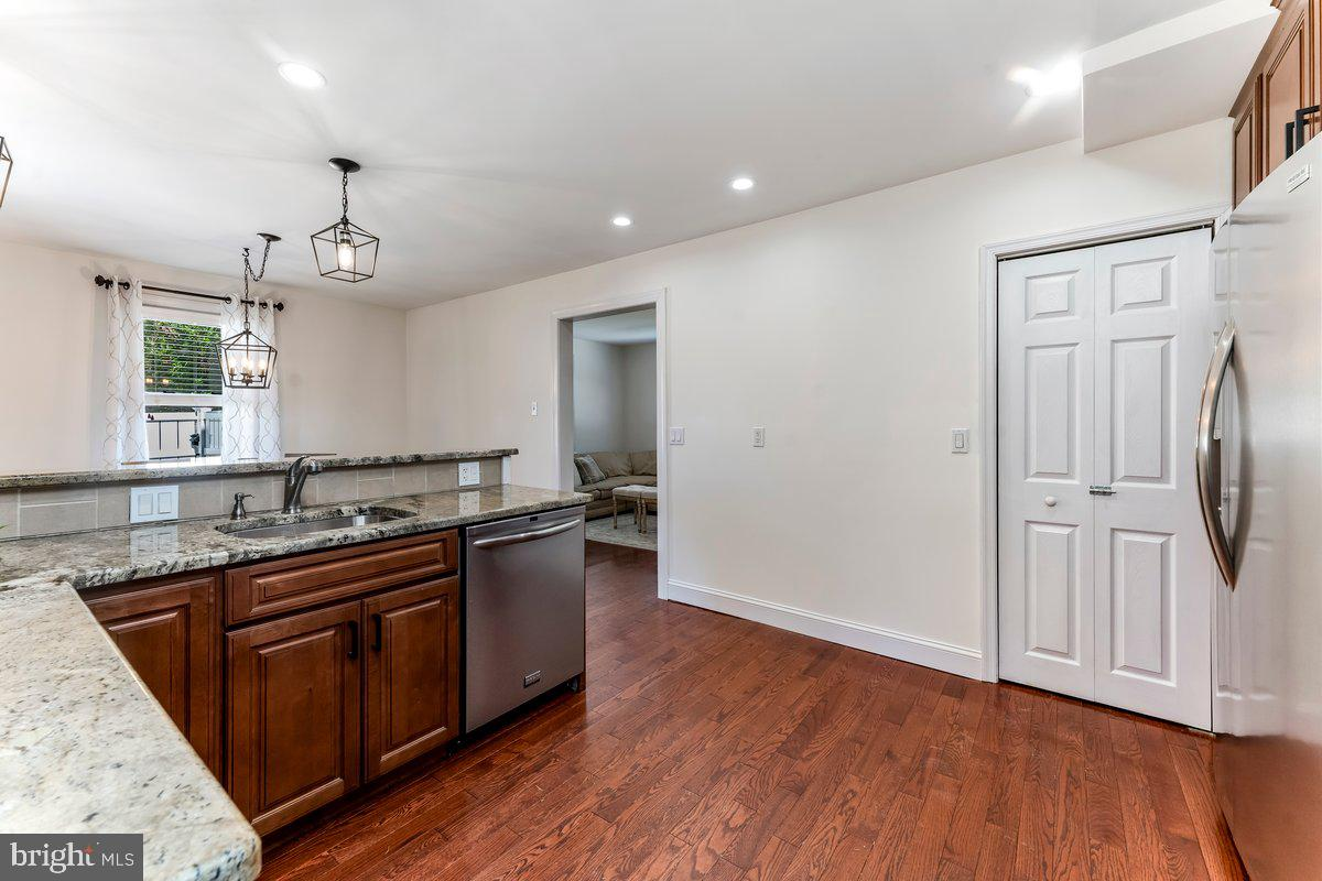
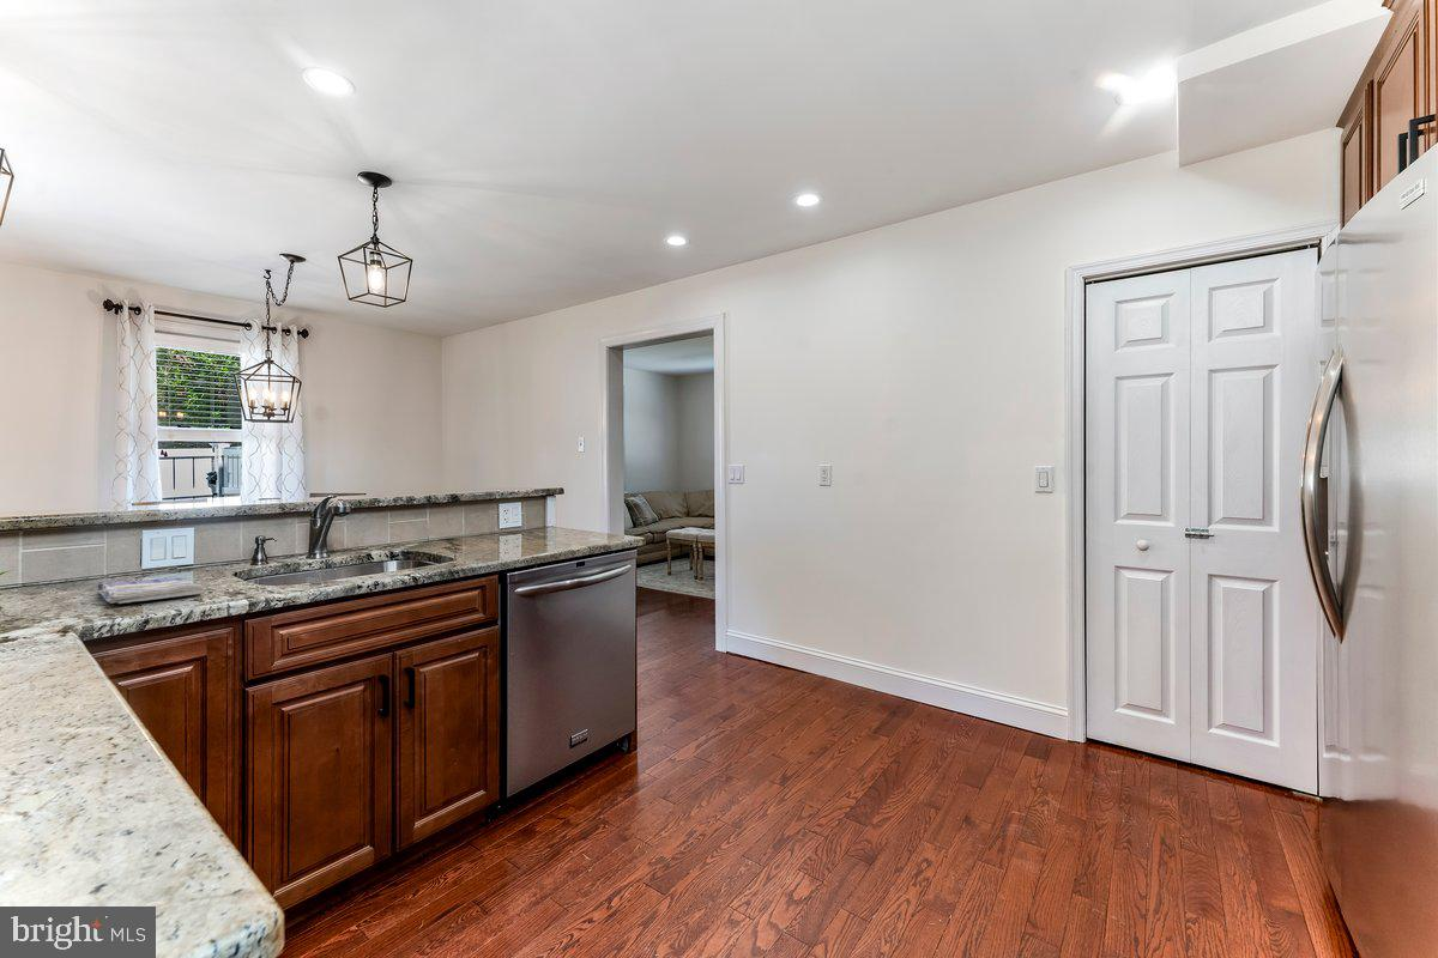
+ dish towel [97,577,205,605]
